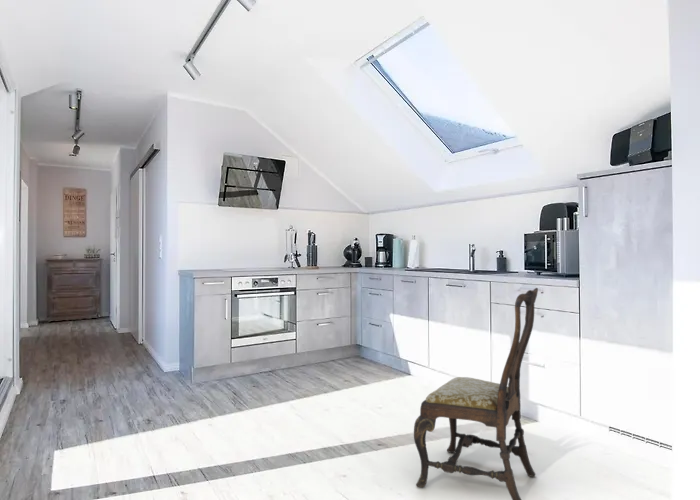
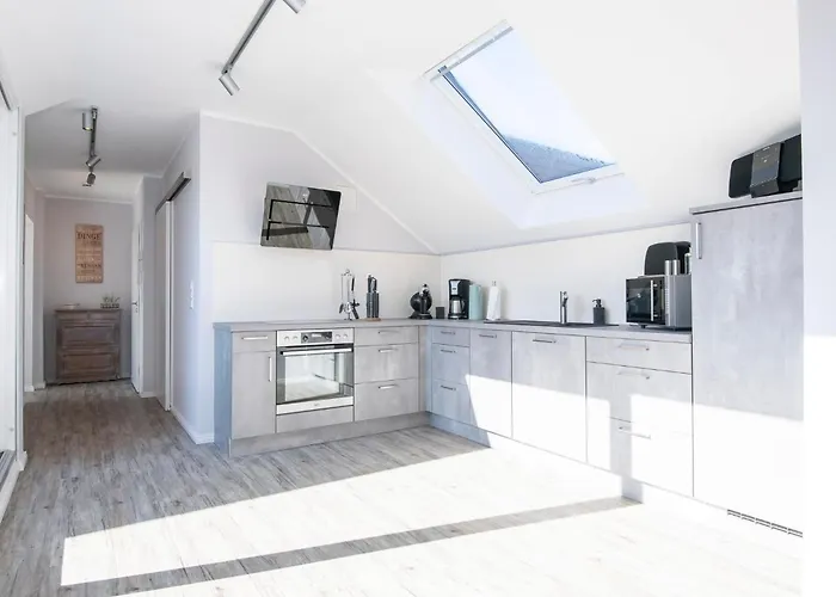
- dining chair [413,287,539,500]
